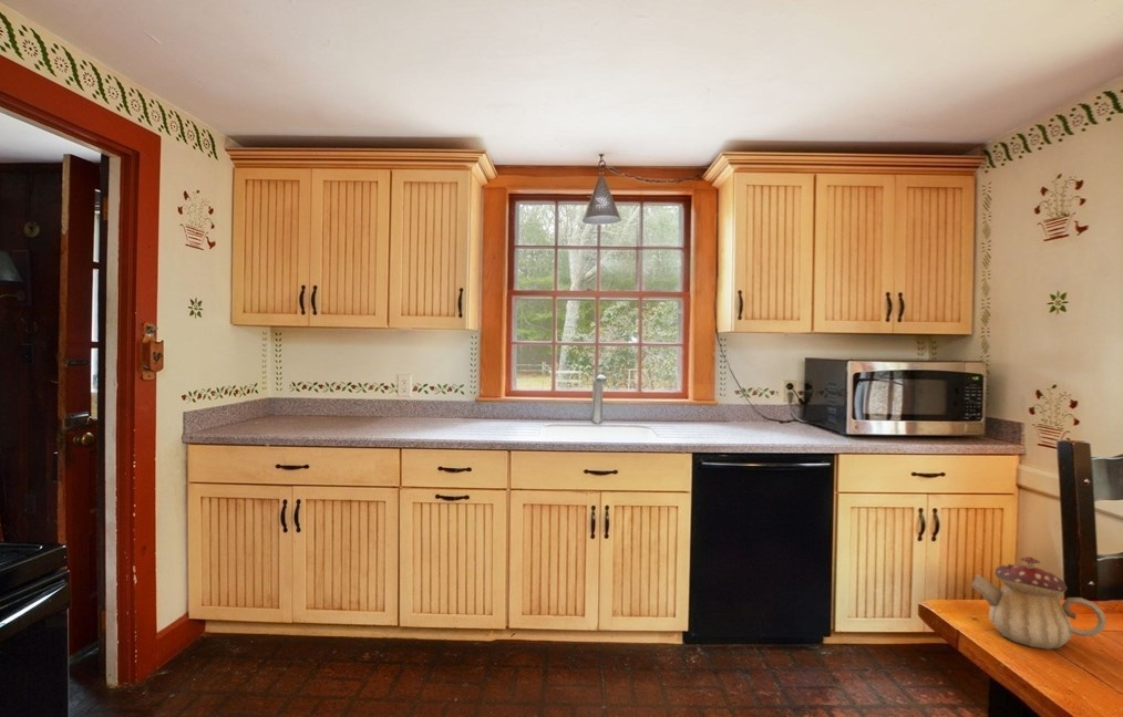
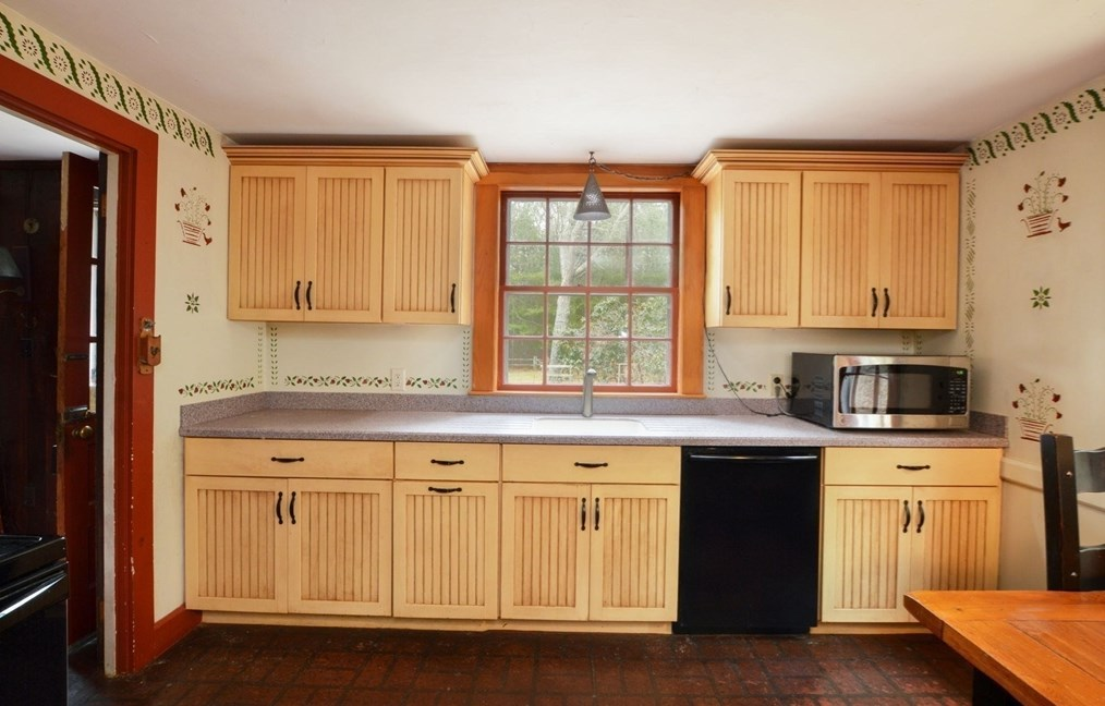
- teapot [970,555,1107,651]
